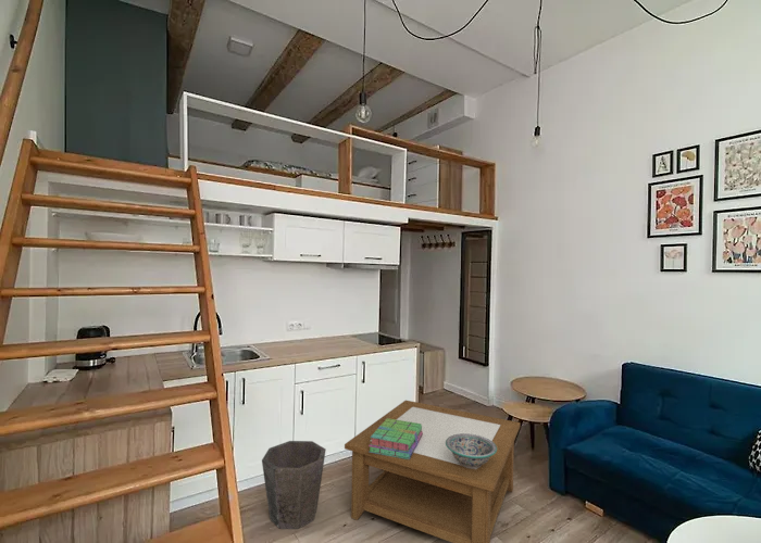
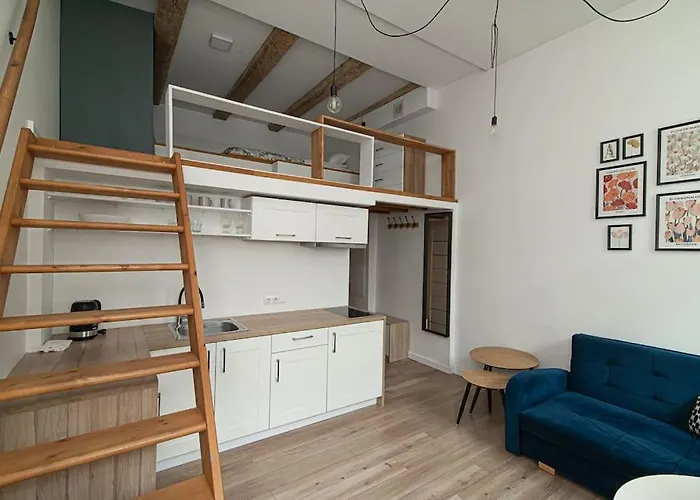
- decorative bowl [446,433,497,469]
- waste bin [261,440,327,530]
- stack of books [369,418,423,459]
- coffee table [344,400,521,543]
